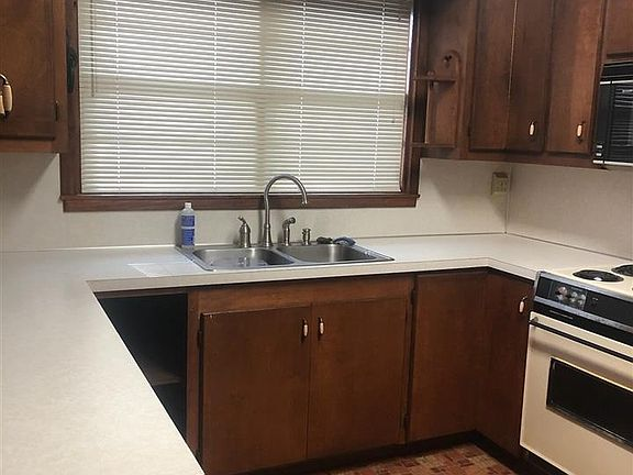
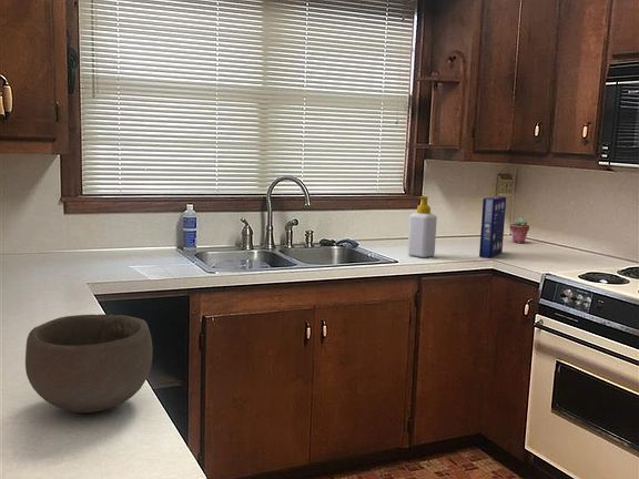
+ soap bottle [407,195,438,258]
+ bowl [24,313,153,414]
+ cereal box [478,195,507,258]
+ potted succulent [509,217,530,244]
